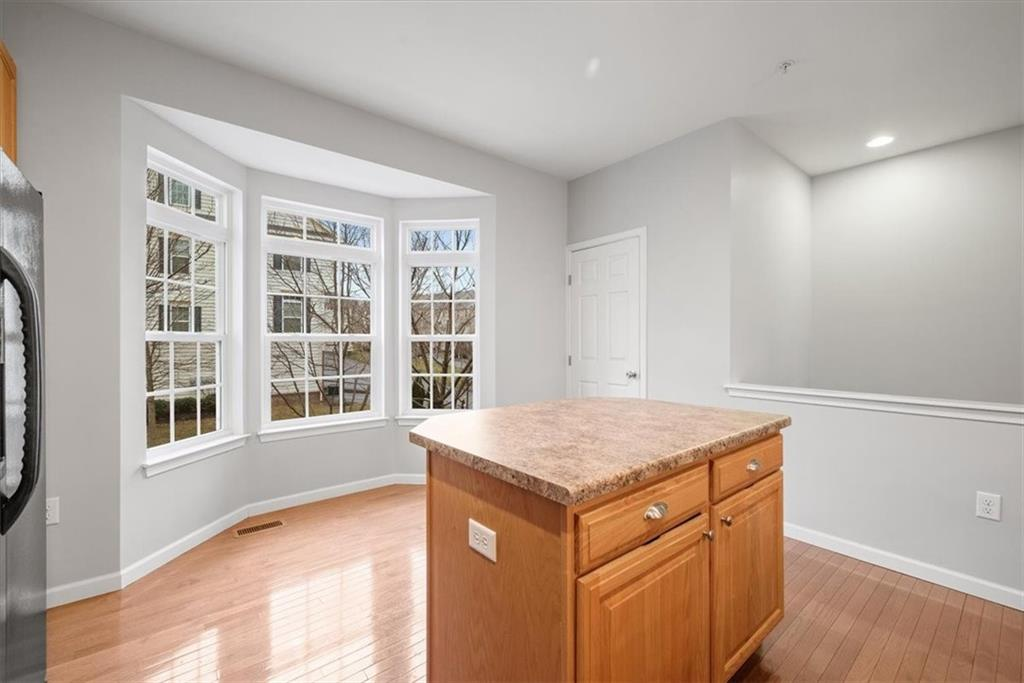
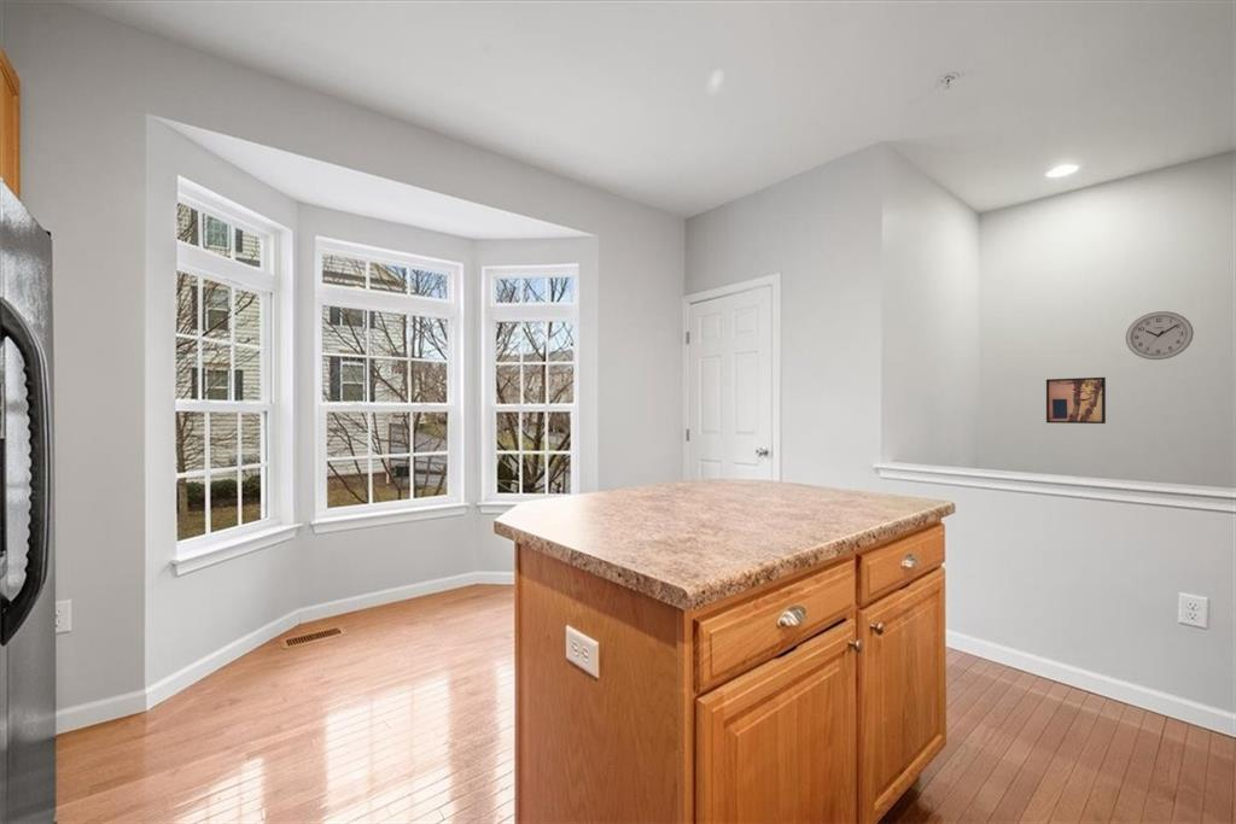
+ wall clock [1125,310,1195,361]
+ wall art [1045,376,1107,425]
